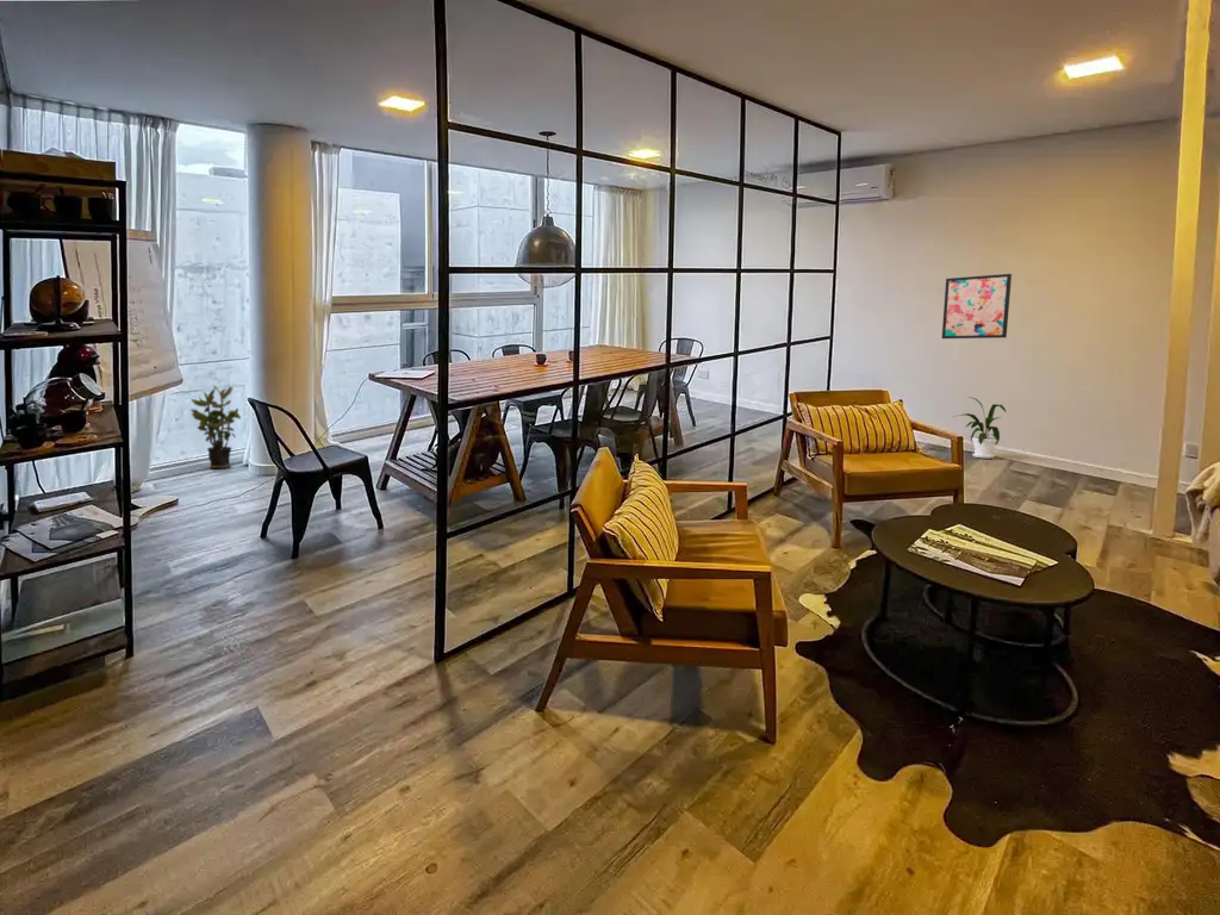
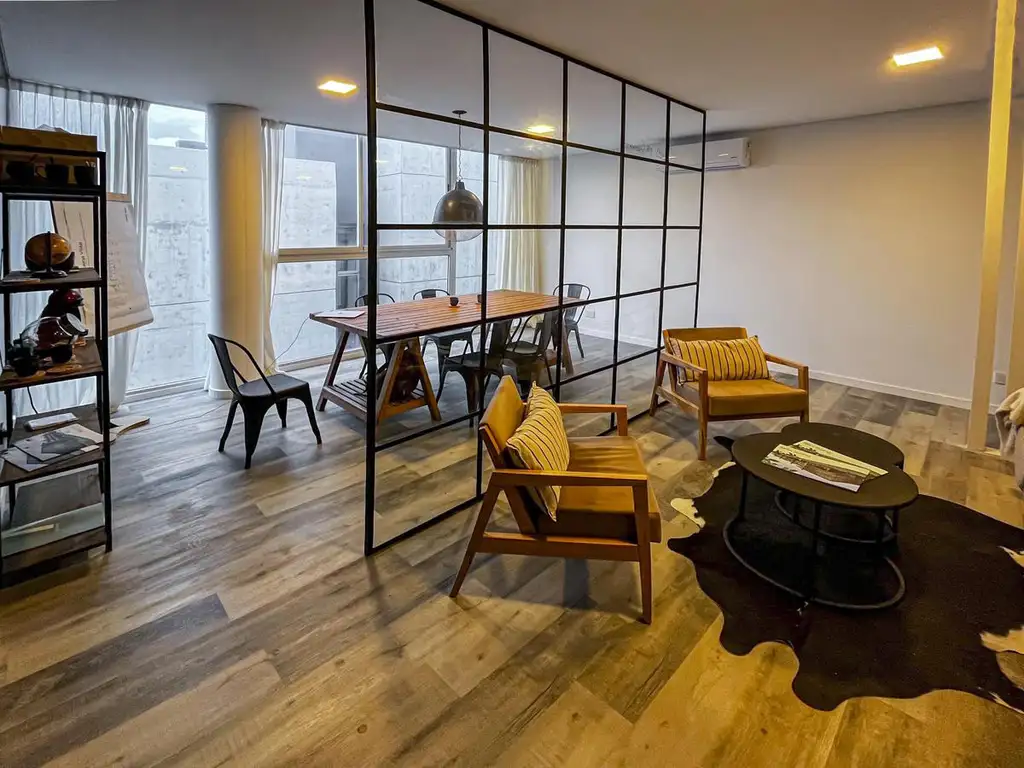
- wall art [941,273,1013,340]
- house plant [952,396,1007,460]
- potted plant [189,385,242,469]
